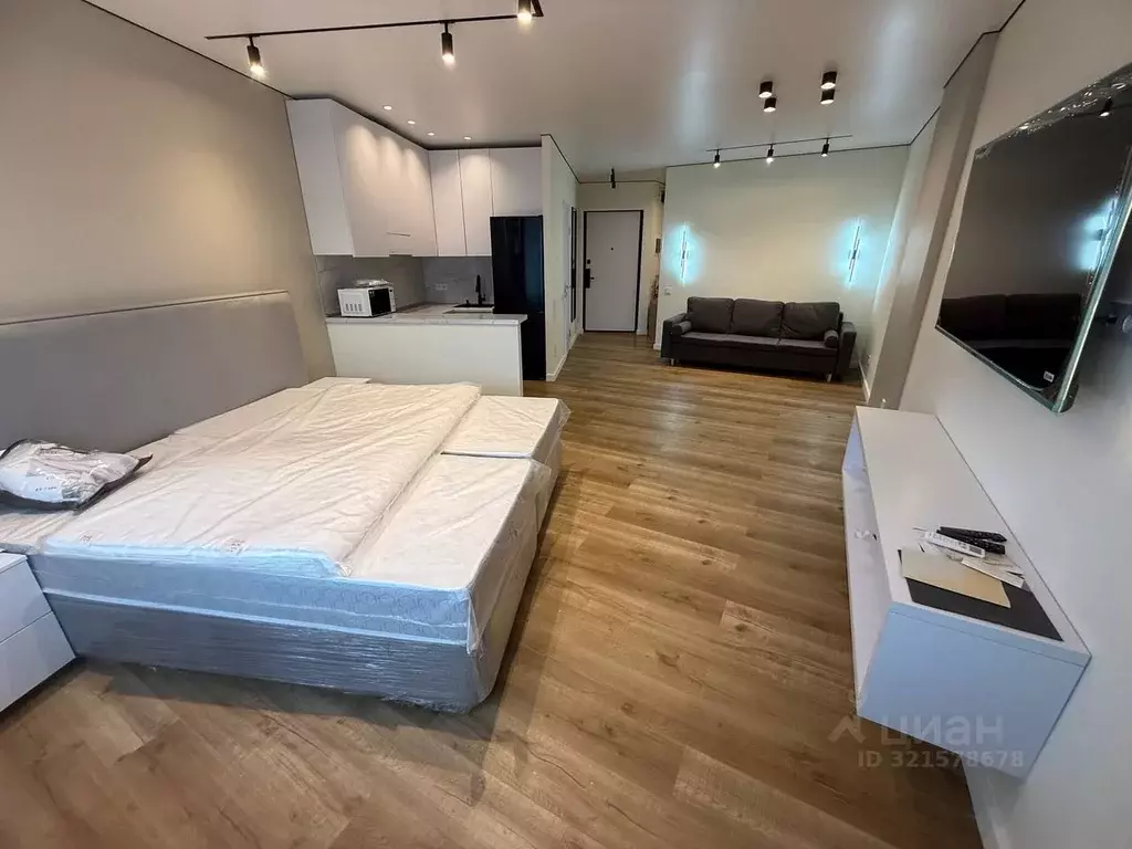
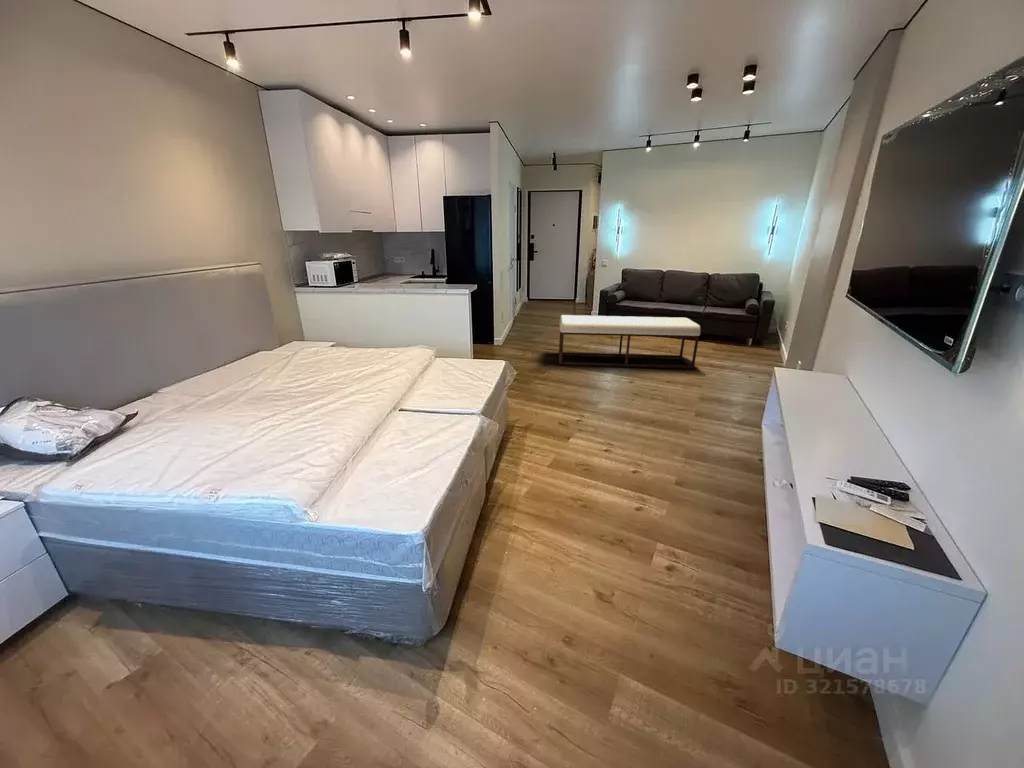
+ bench [558,314,702,370]
